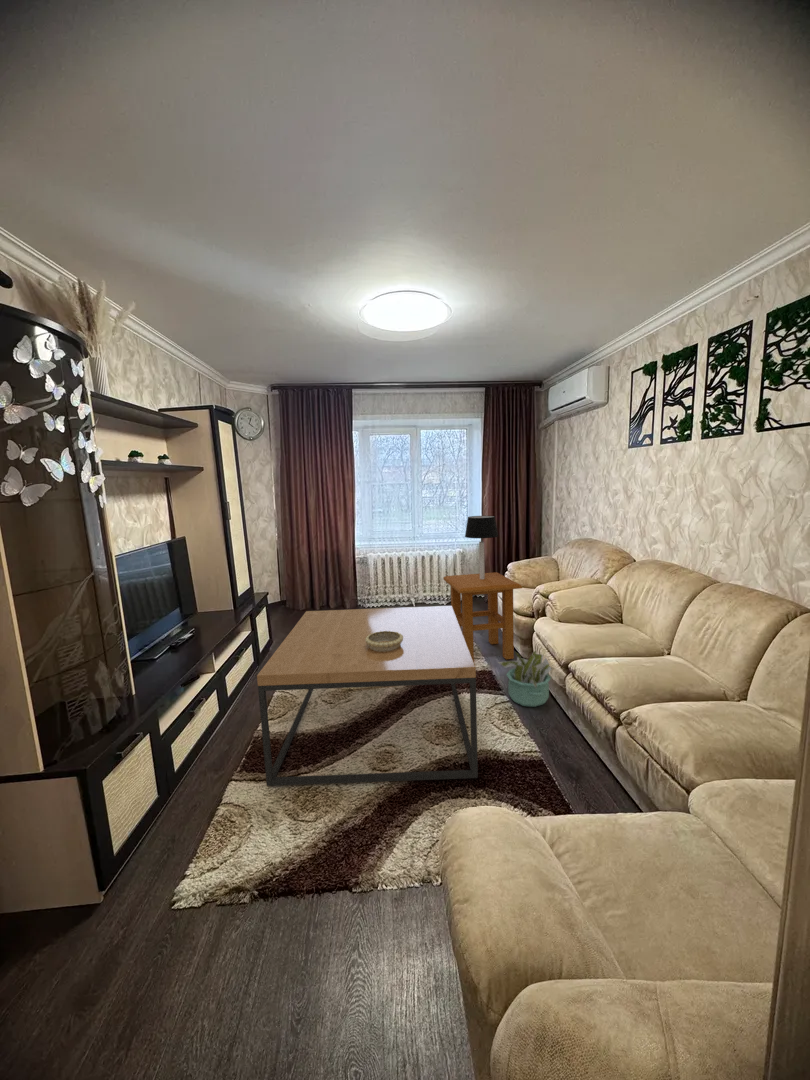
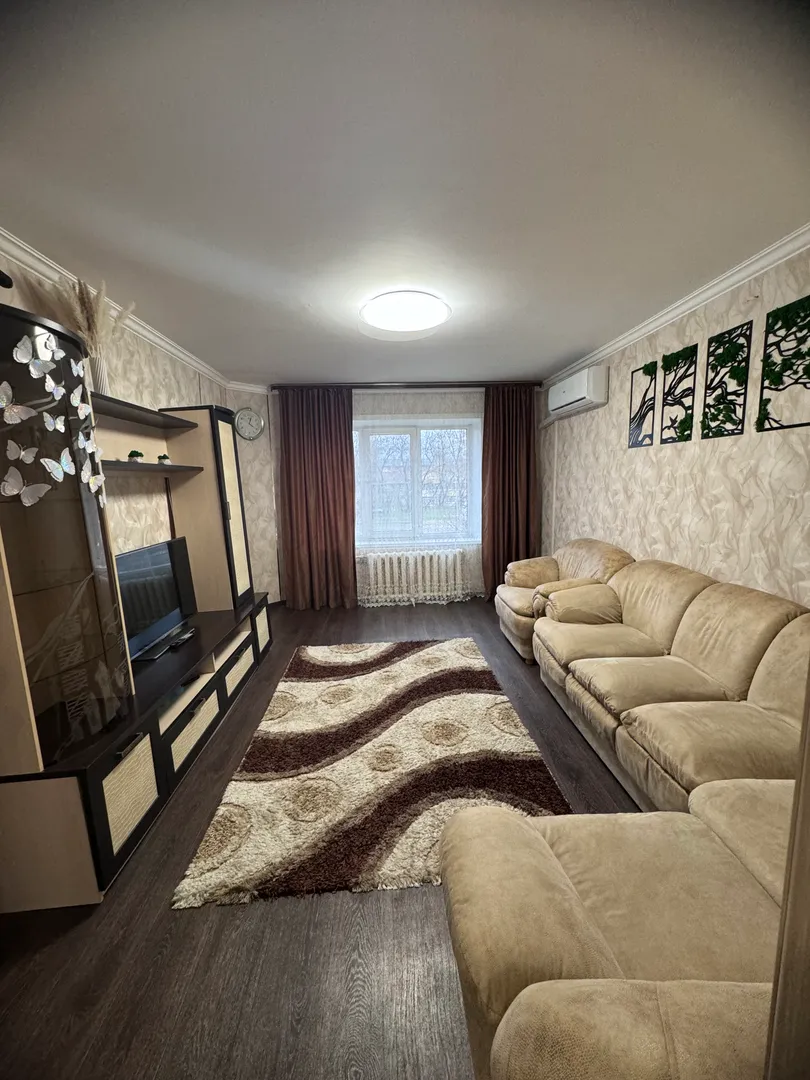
- decorative bowl [365,631,403,652]
- coffee table [256,605,479,787]
- table lamp [464,515,499,579]
- side table [442,571,523,662]
- decorative plant [497,649,552,708]
